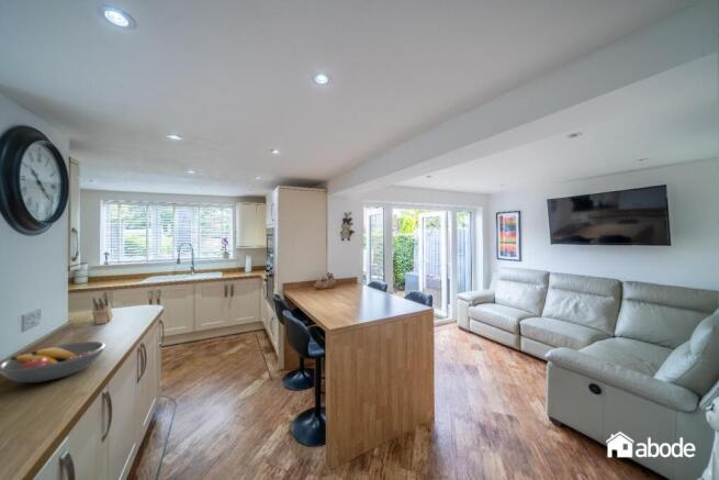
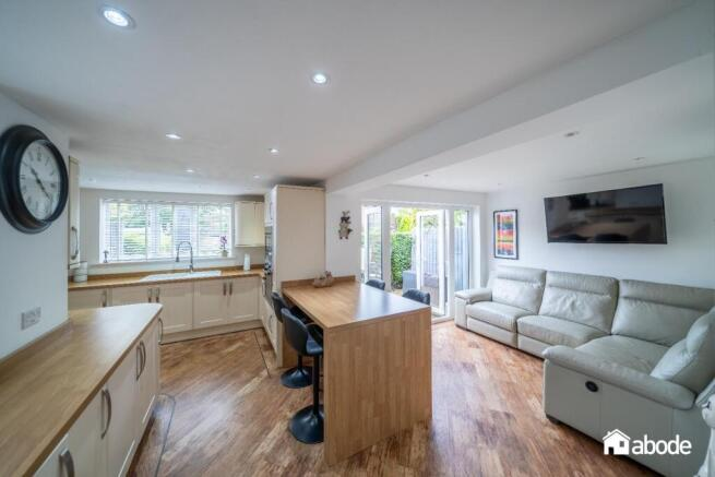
- fruit bowl [0,341,108,383]
- knife block [91,297,114,325]
